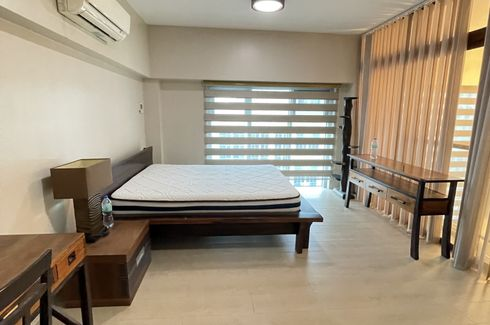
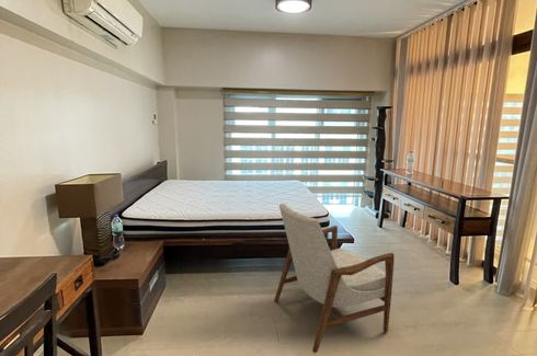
+ armchair [273,203,396,354]
